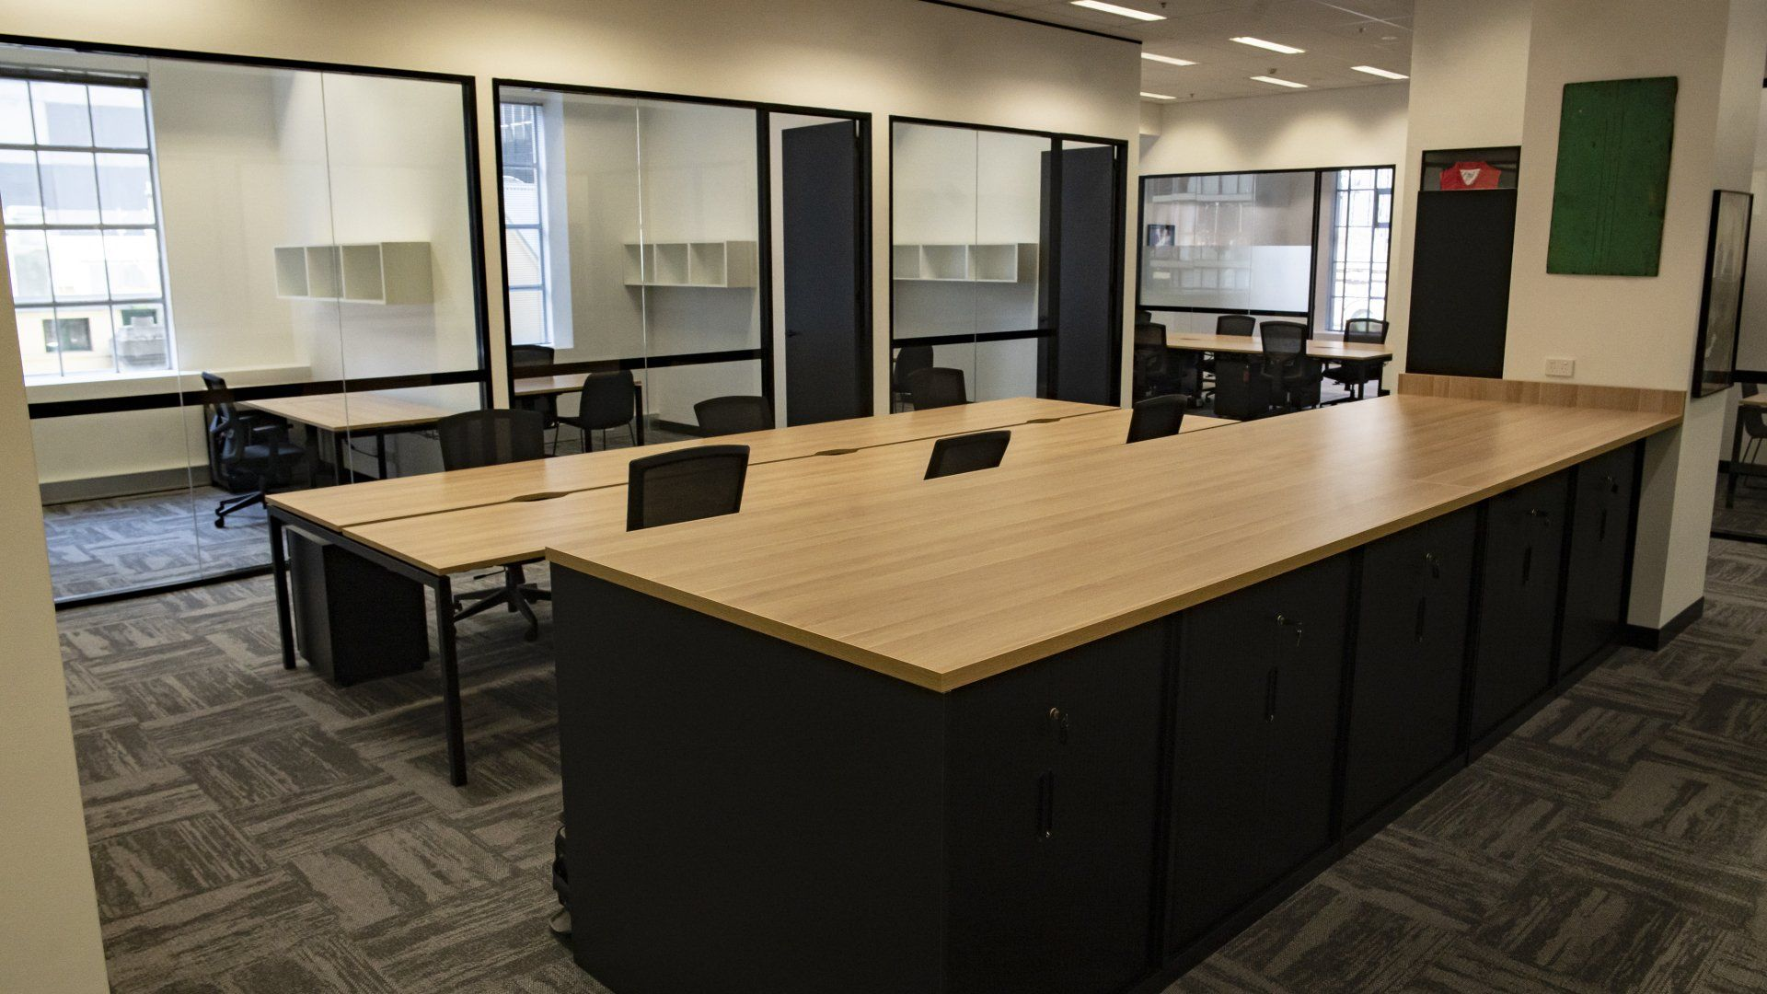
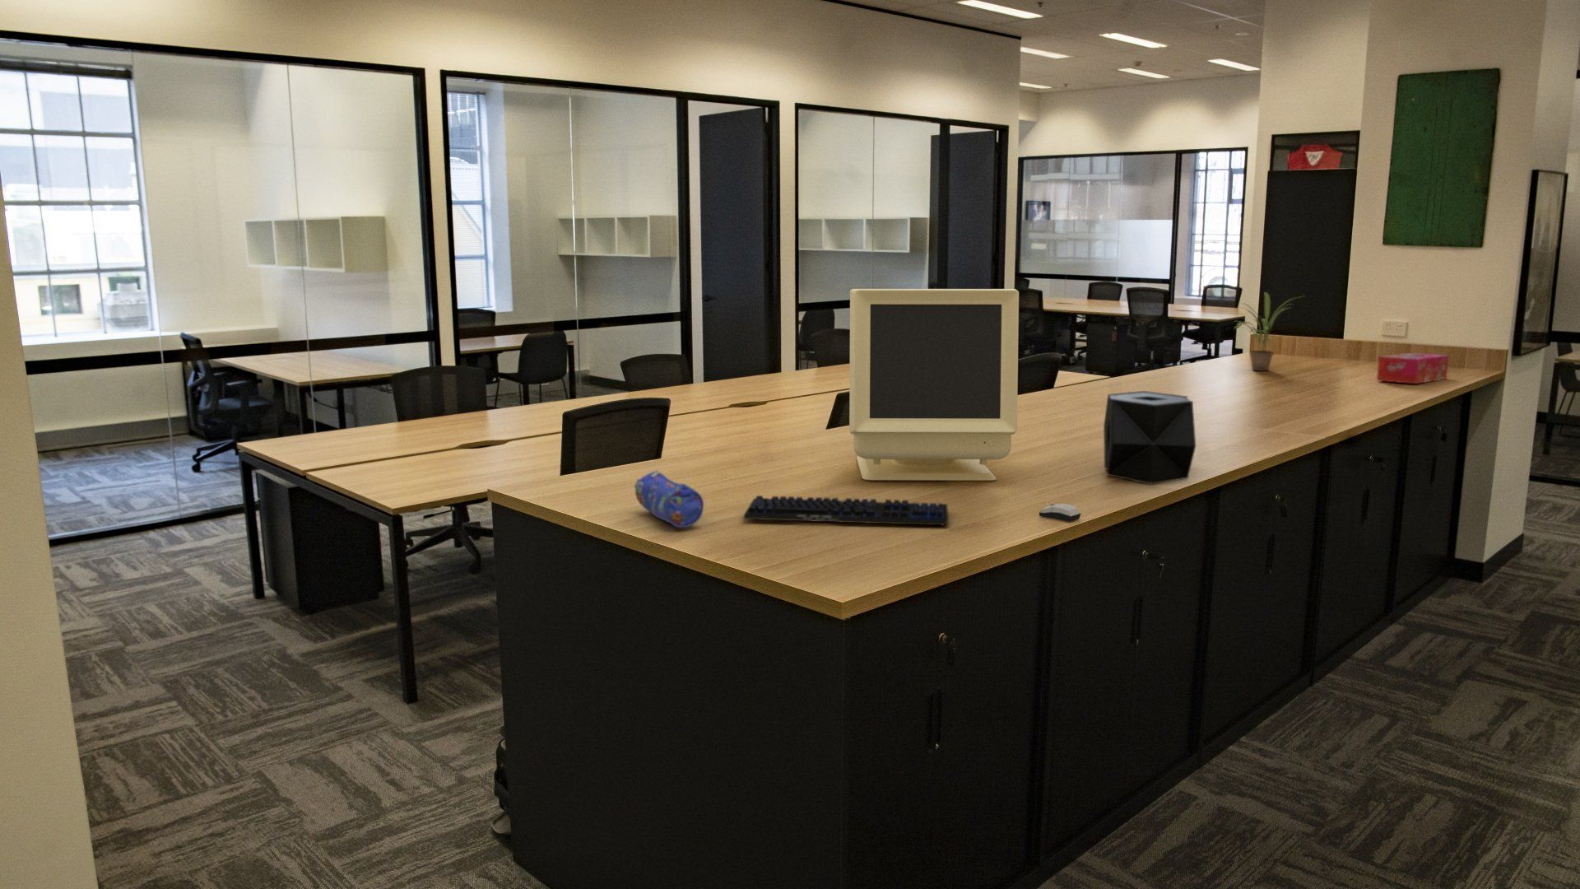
+ monitor [849,288,1020,482]
+ tissue box [1376,353,1449,384]
+ computer mouse [1039,503,1081,523]
+ speaker [1103,390,1197,485]
+ keyboard [742,495,950,526]
+ potted plant [1234,291,1304,372]
+ pencil case [633,469,704,529]
